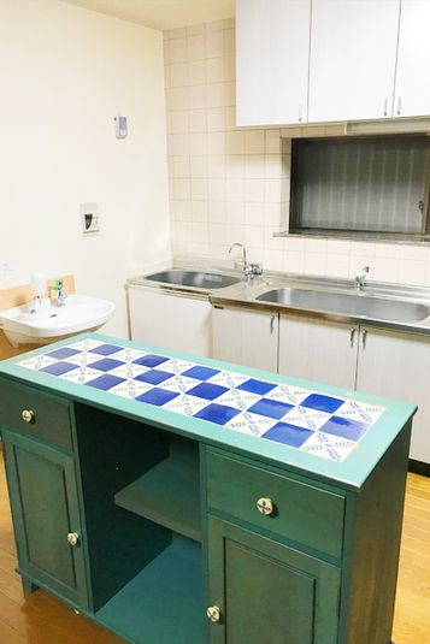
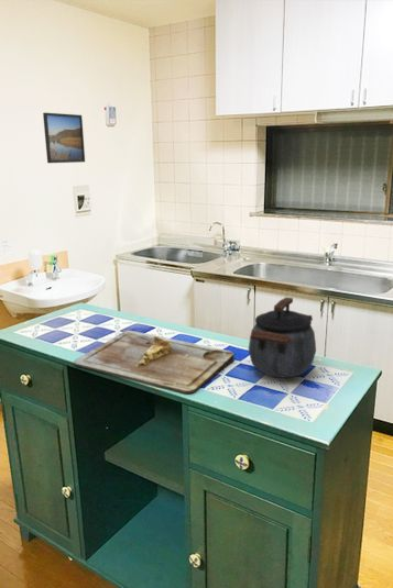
+ kettle [248,296,317,379]
+ cutting board [73,330,236,395]
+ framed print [42,112,86,164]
